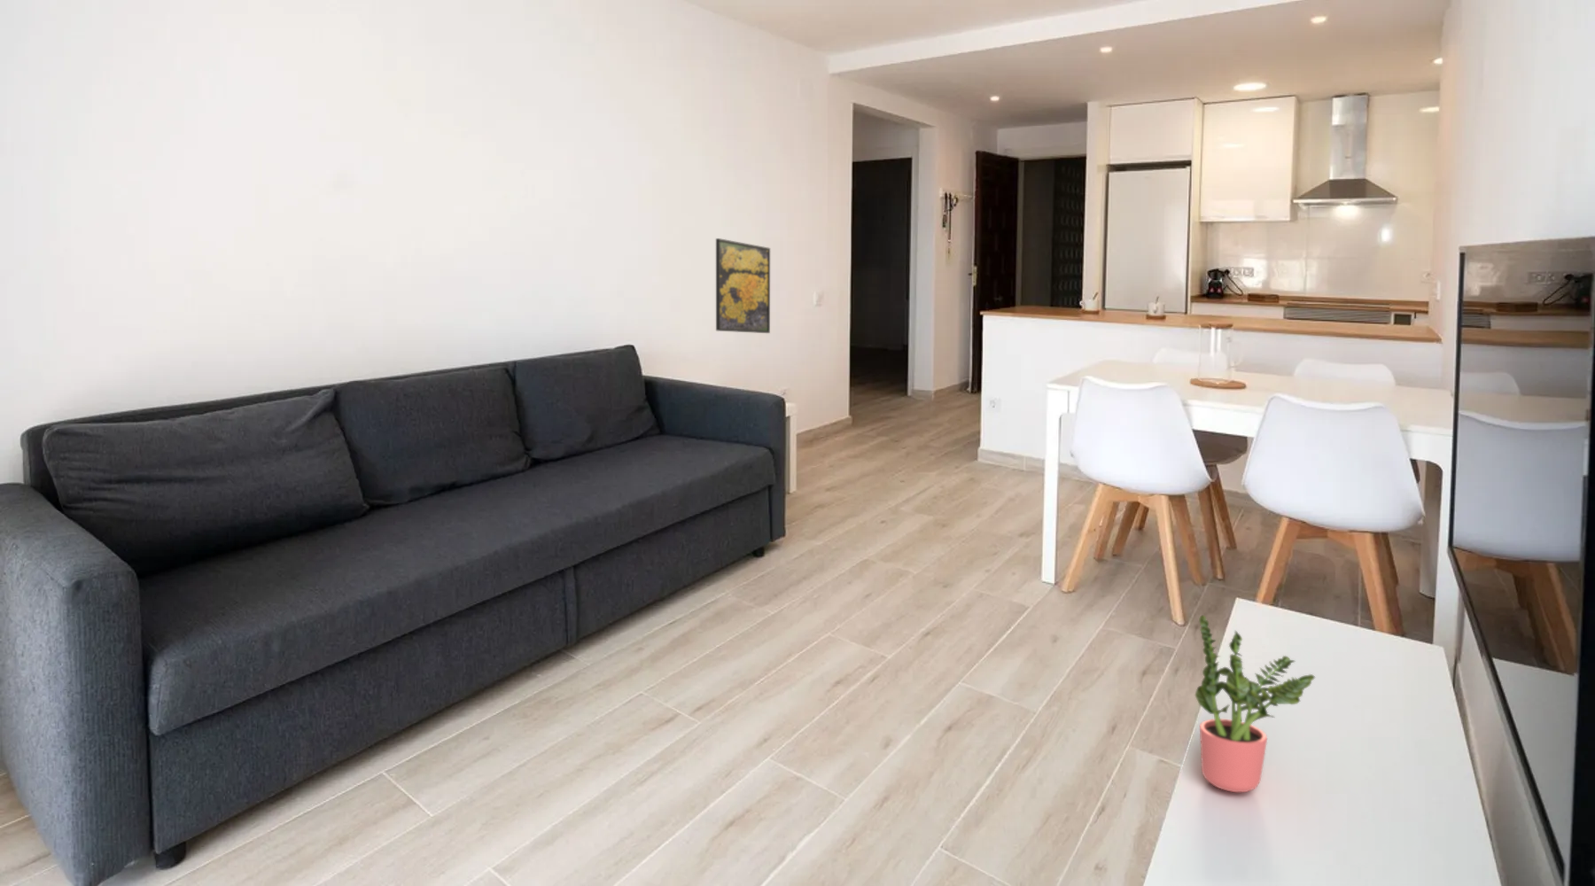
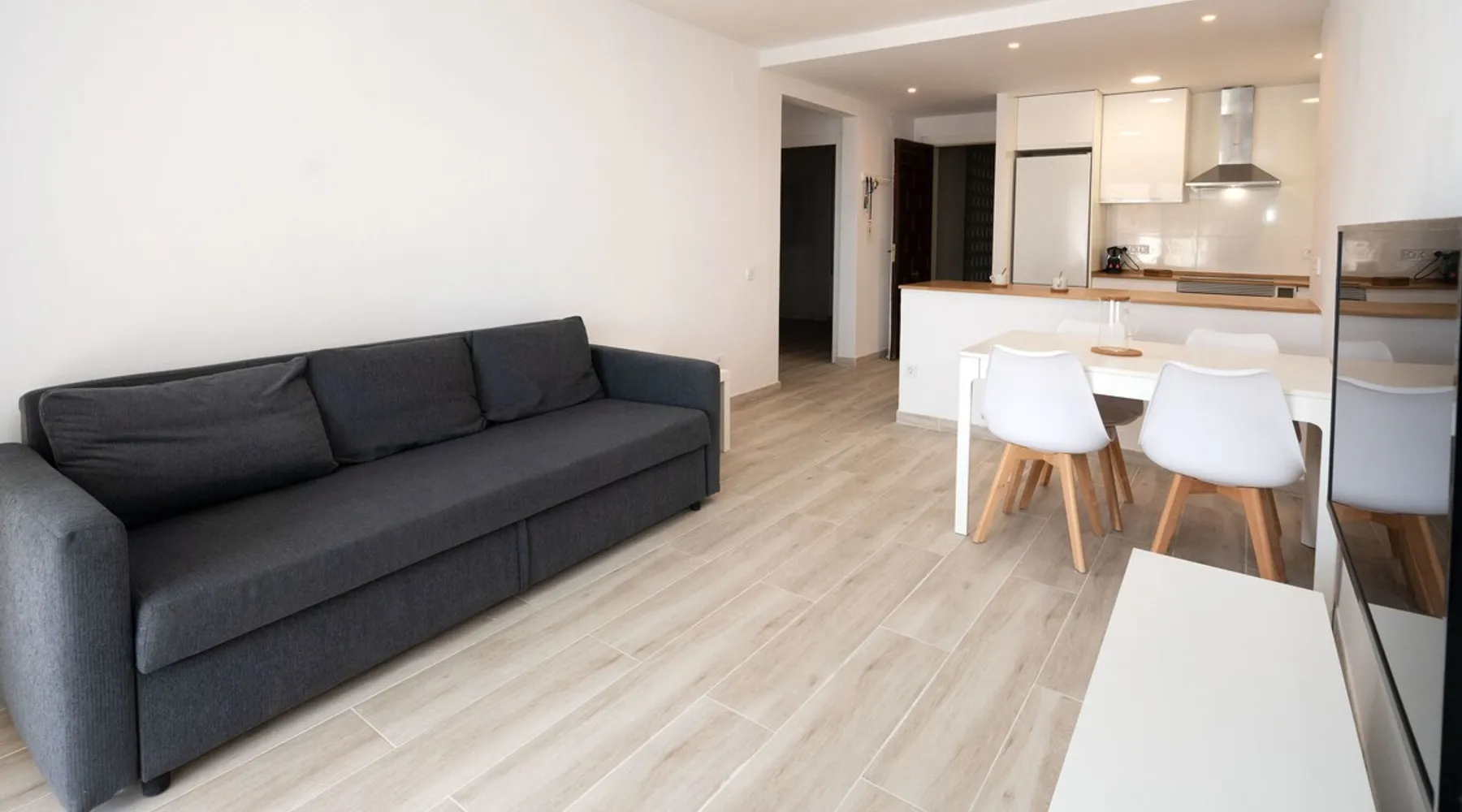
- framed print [715,238,771,334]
- potted plant [1195,614,1316,793]
